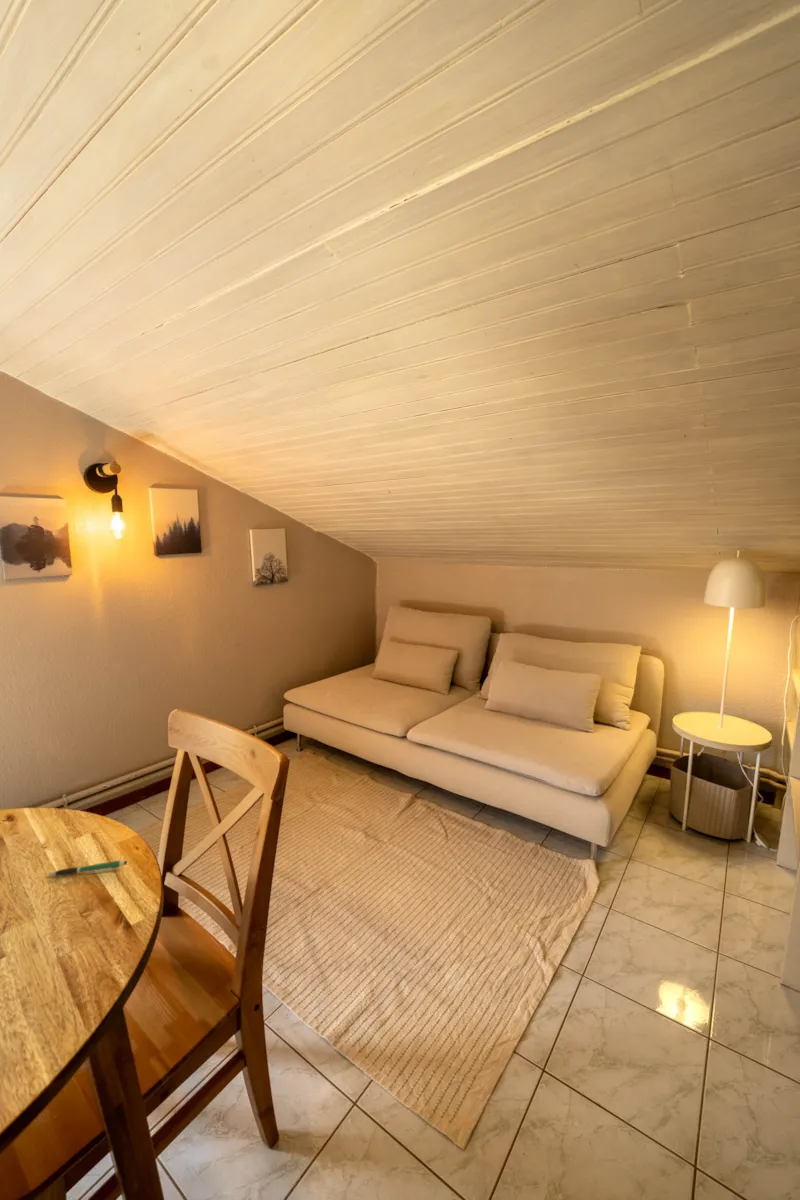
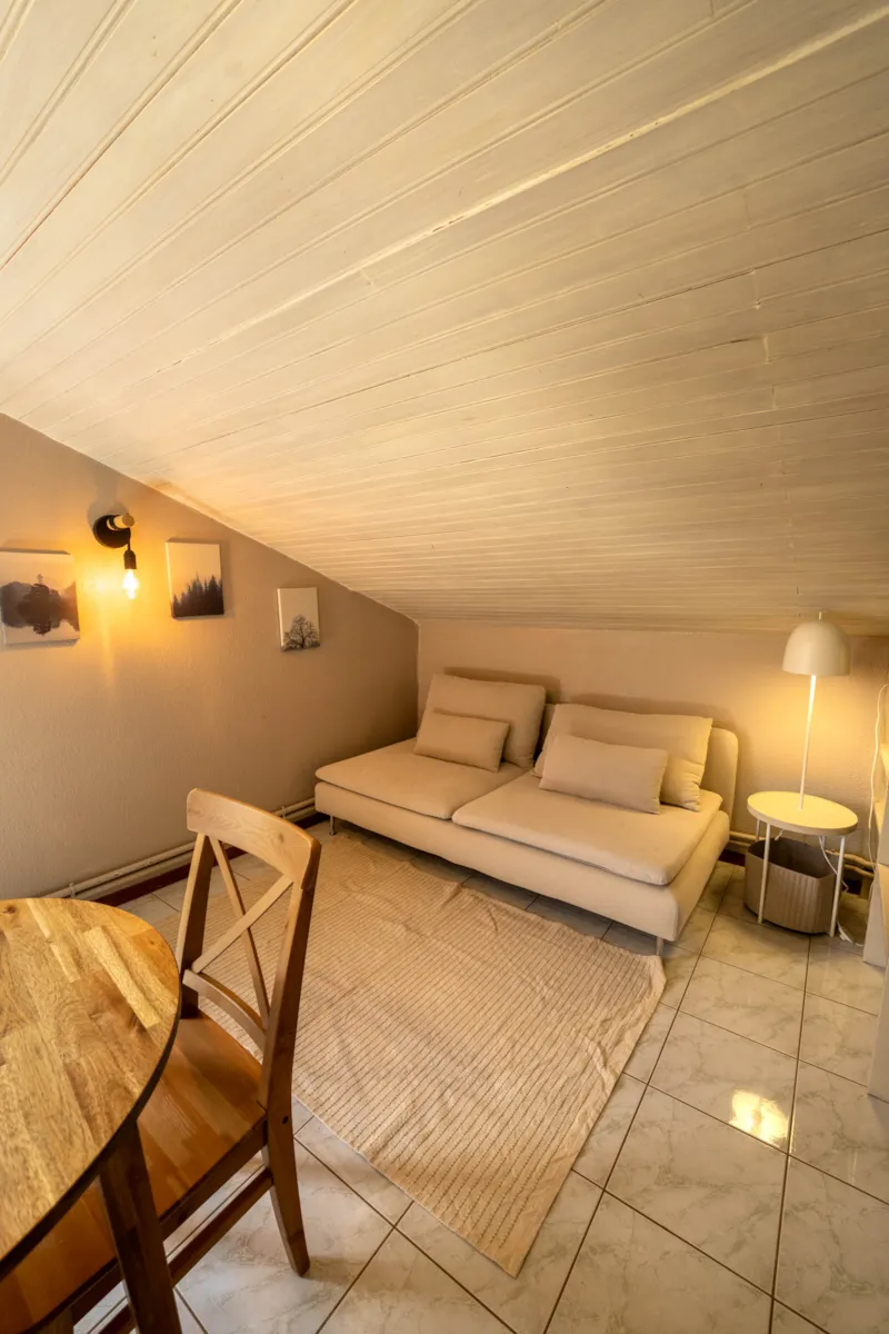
- pen [47,859,128,877]
